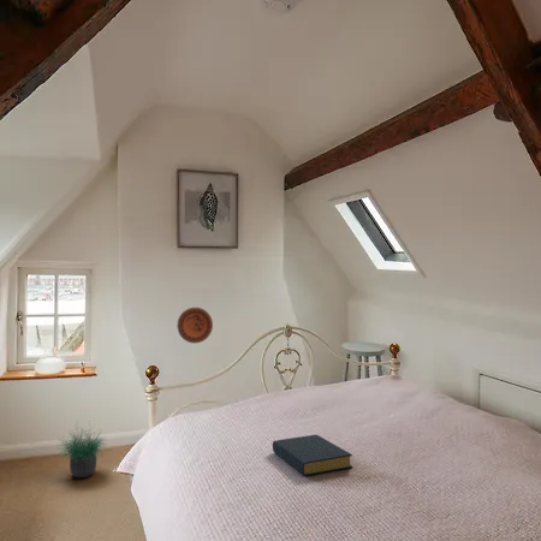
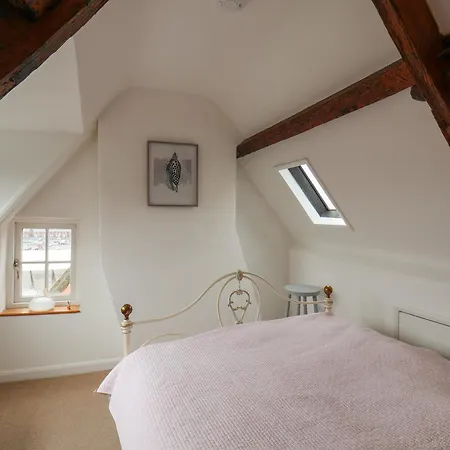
- hardback book [272,434,353,477]
- potted plant [55,421,111,478]
- decorative plate [176,307,214,344]
